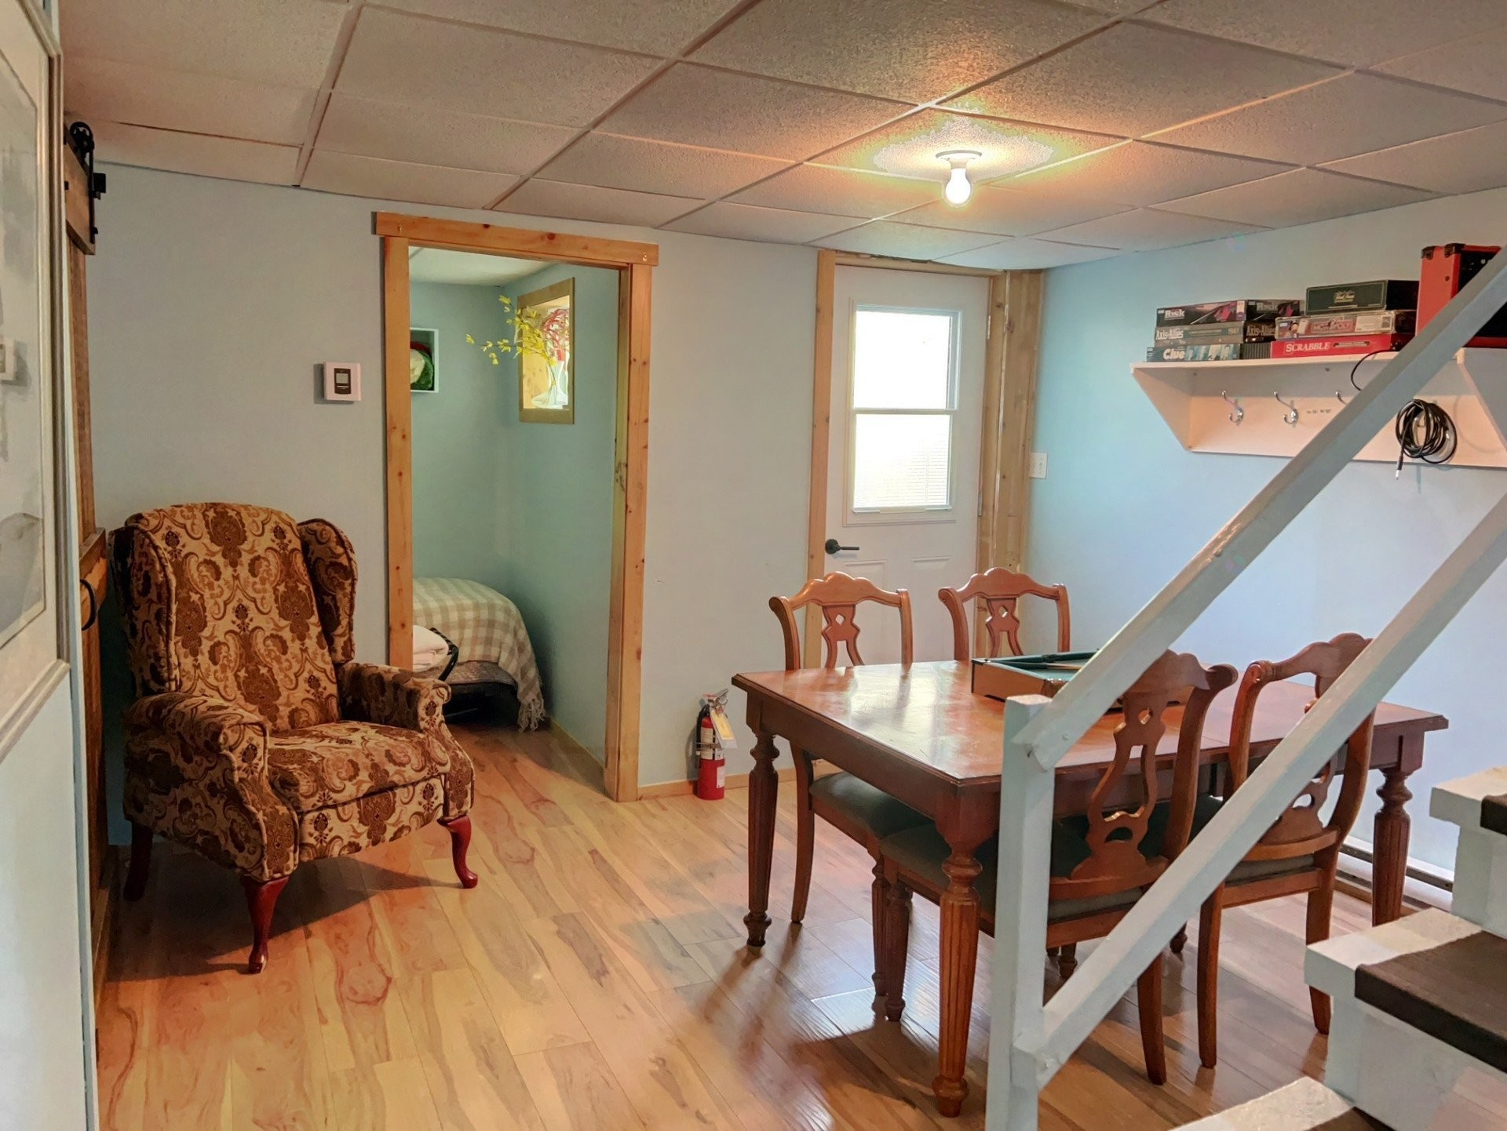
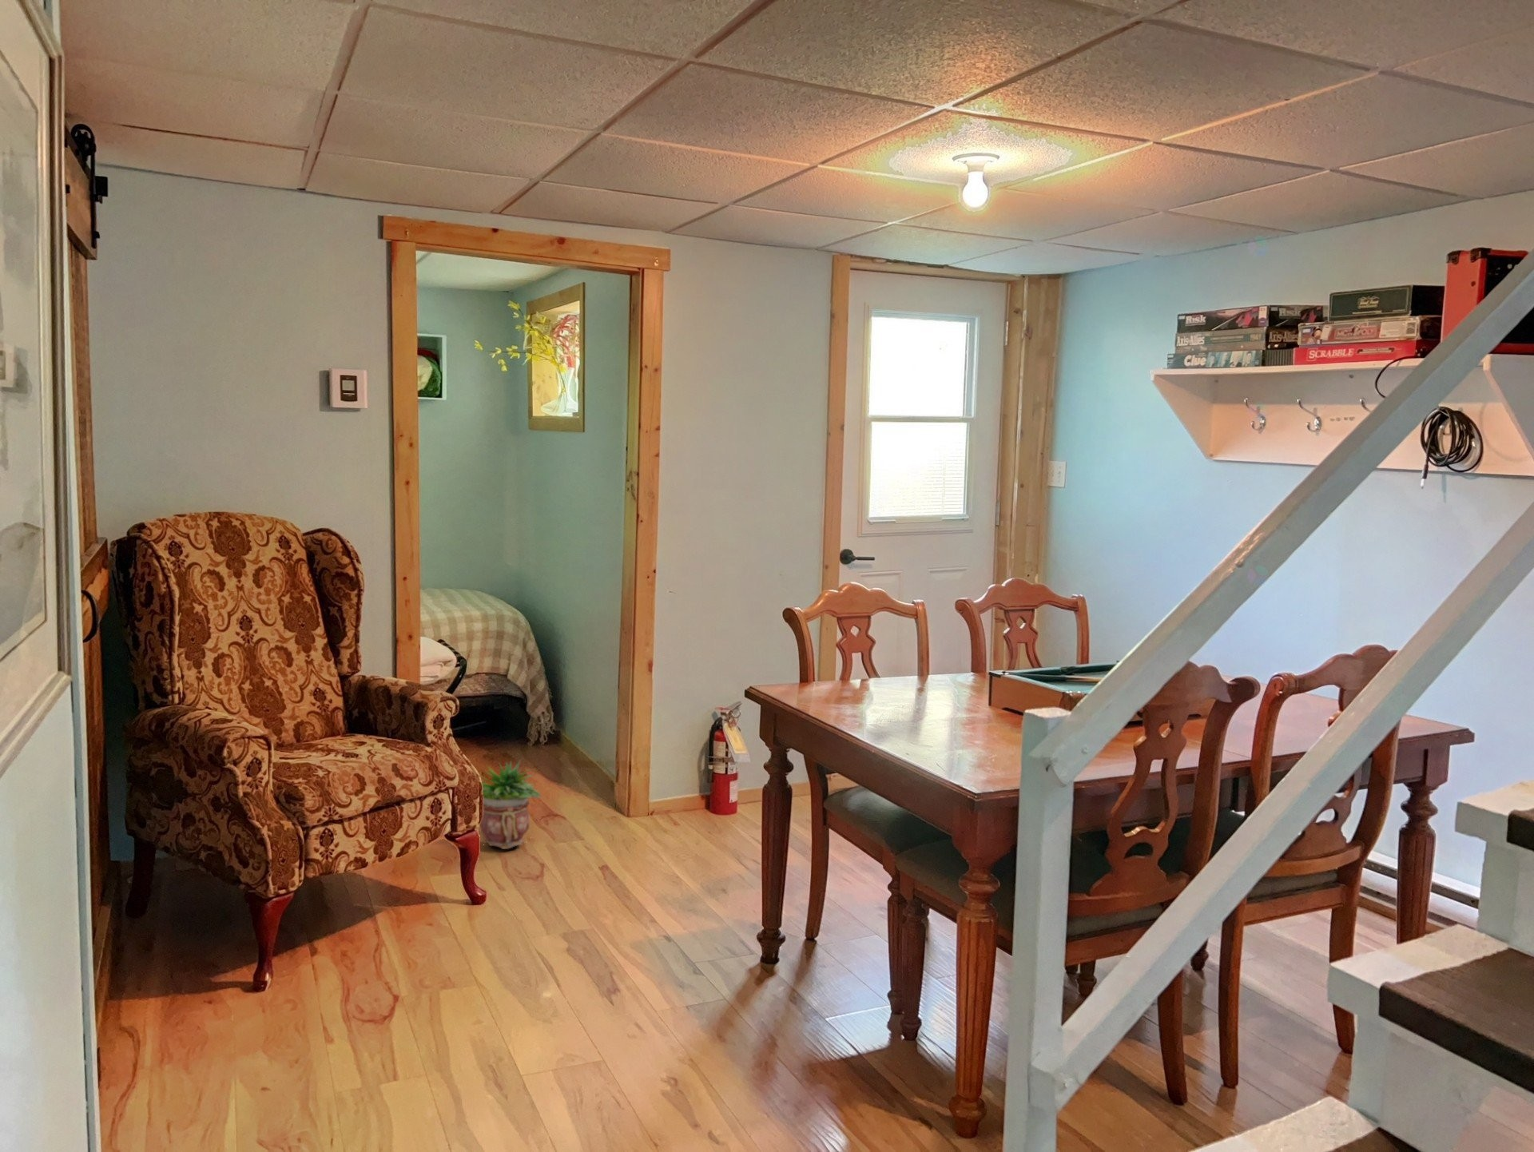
+ potted plant [478,760,542,849]
